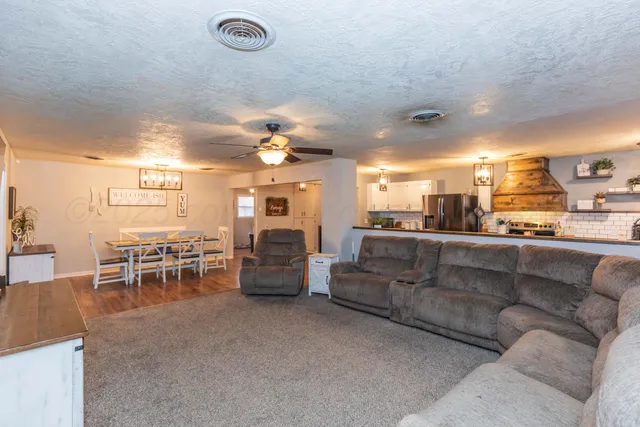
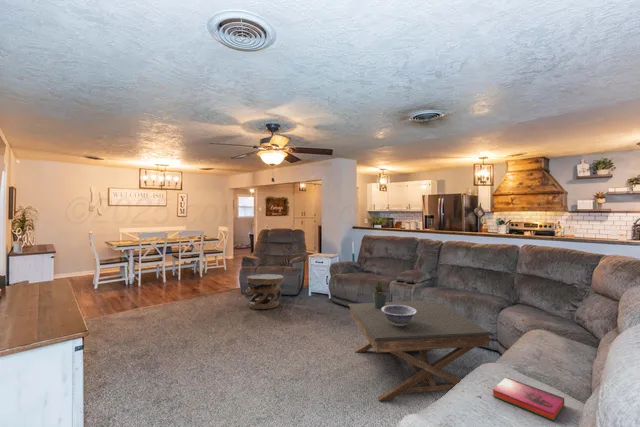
+ coffee table [347,300,494,402]
+ potted plant [371,279,390,309]
+ hardback book [492,377,565,421]
+ decorative bowl [381,305,417,326]
+ carved stool [245,273,285,310]
